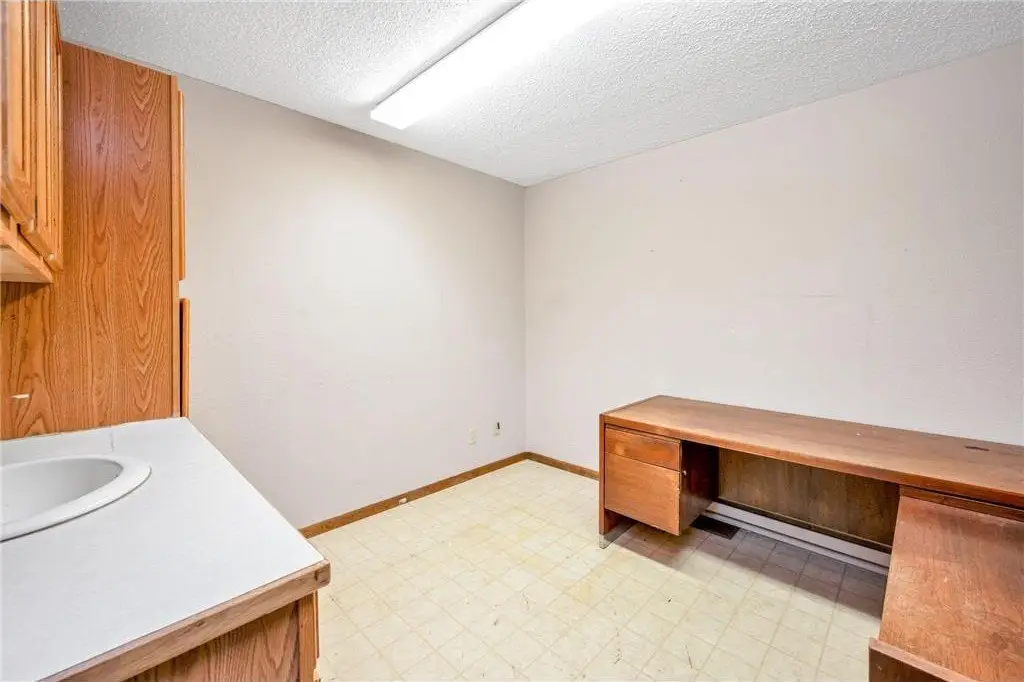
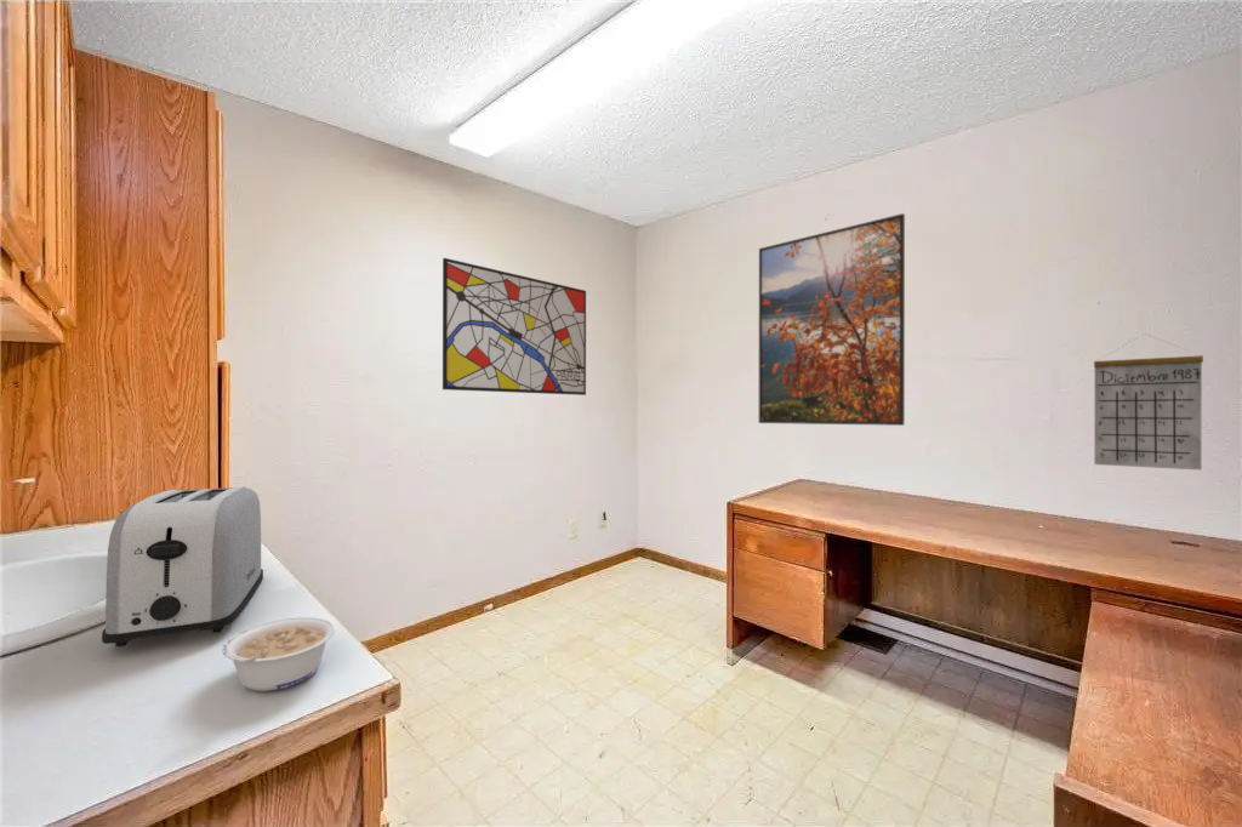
+ toaster [101,485,264,649]
+ calendar [1093,332,1204,470]
+ legume [221,616,336,692]
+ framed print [758,212,906,427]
+ wall art [441,257,587,397]
